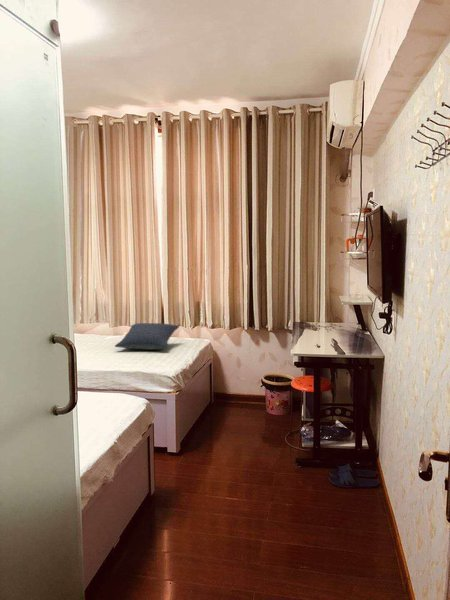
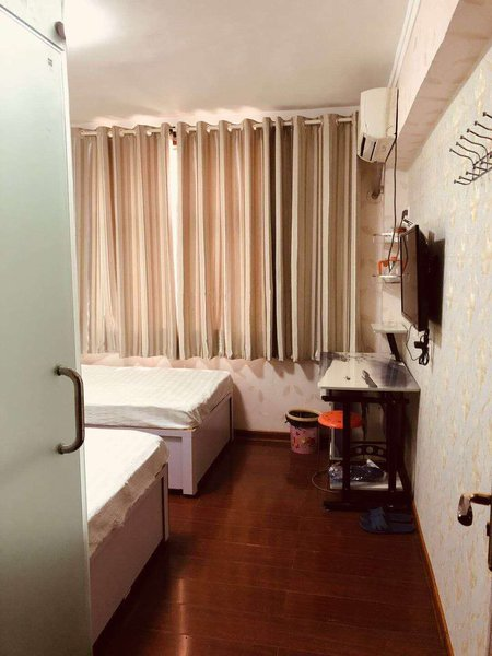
- pillow [114,322,180,351]
